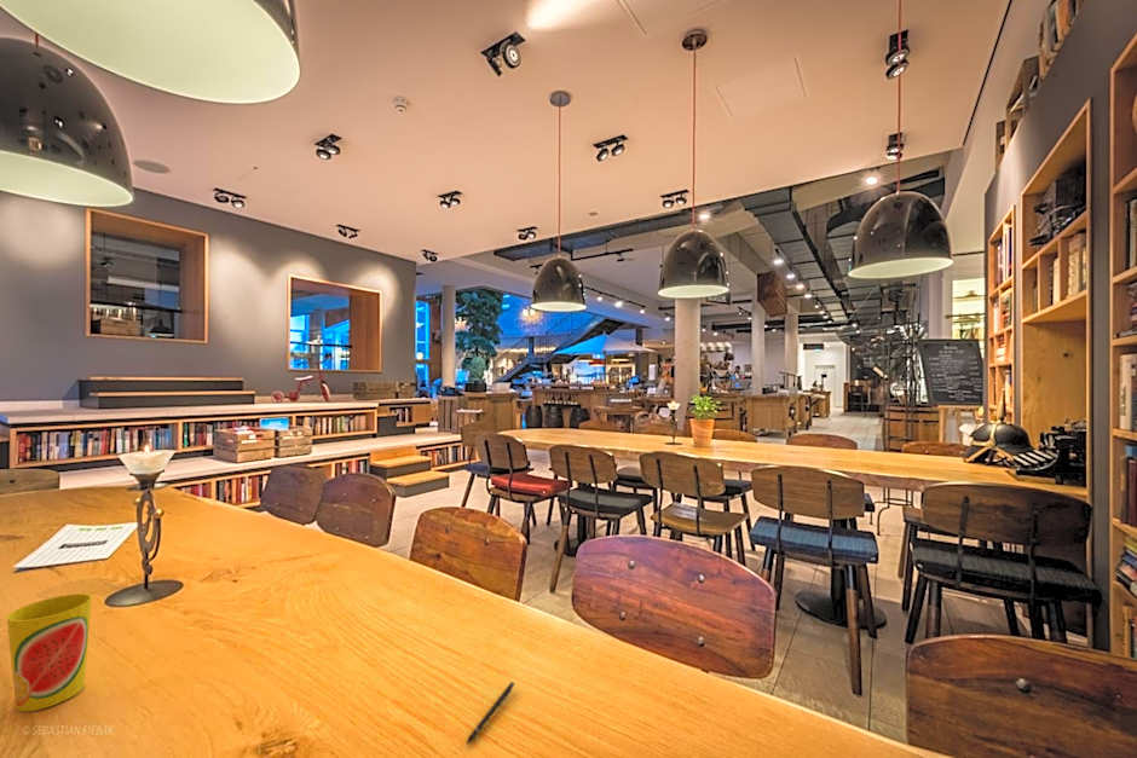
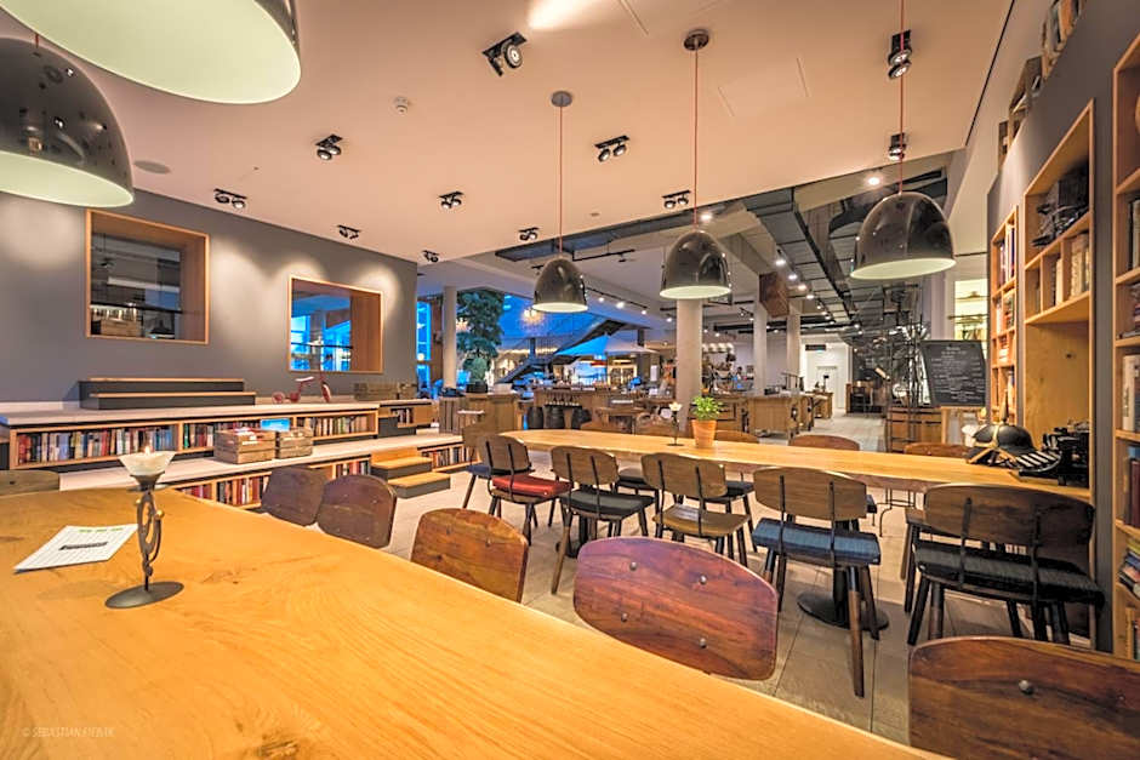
- pen [466,681,515,746]
- cup [6,592,93,713]
